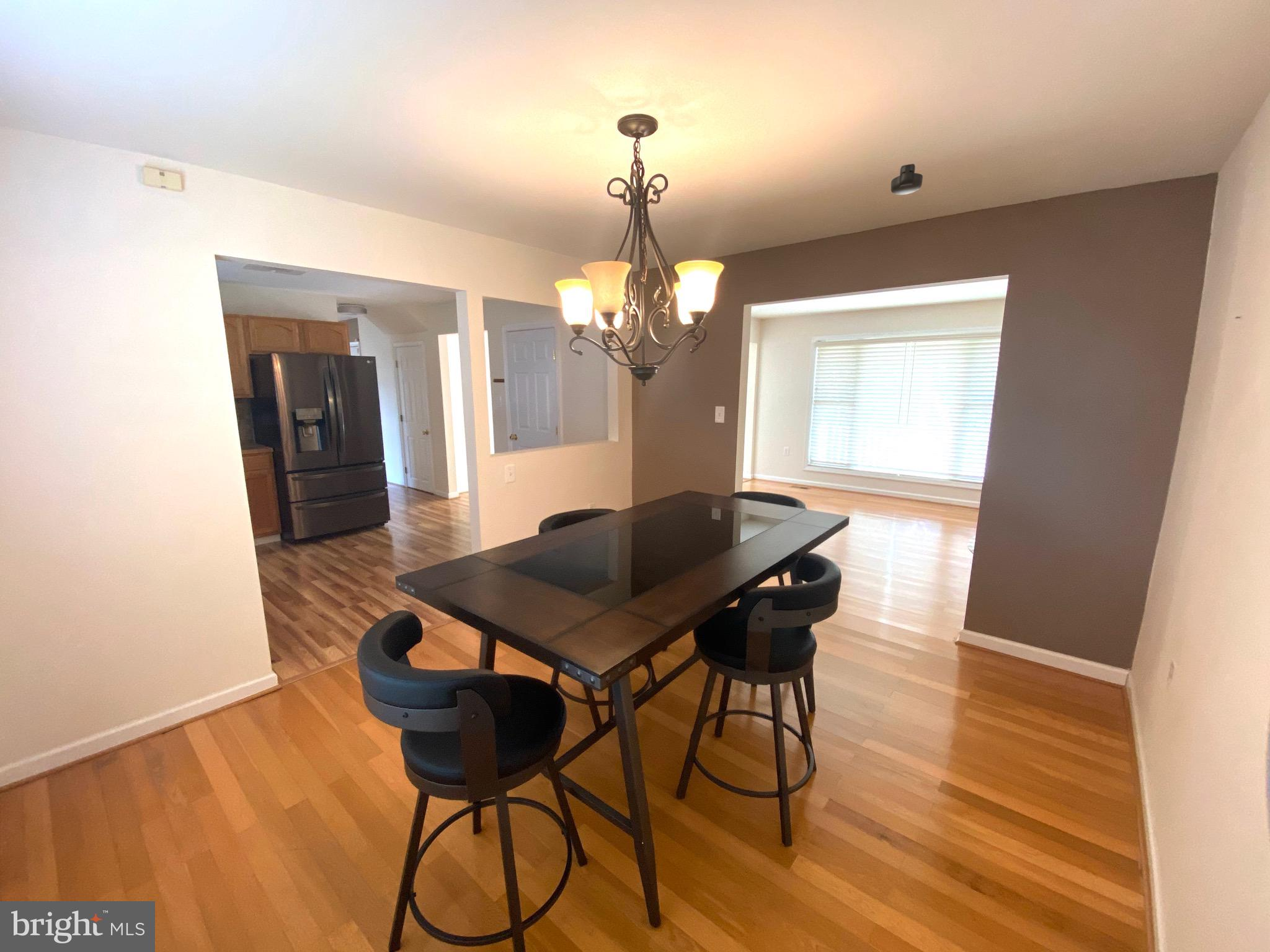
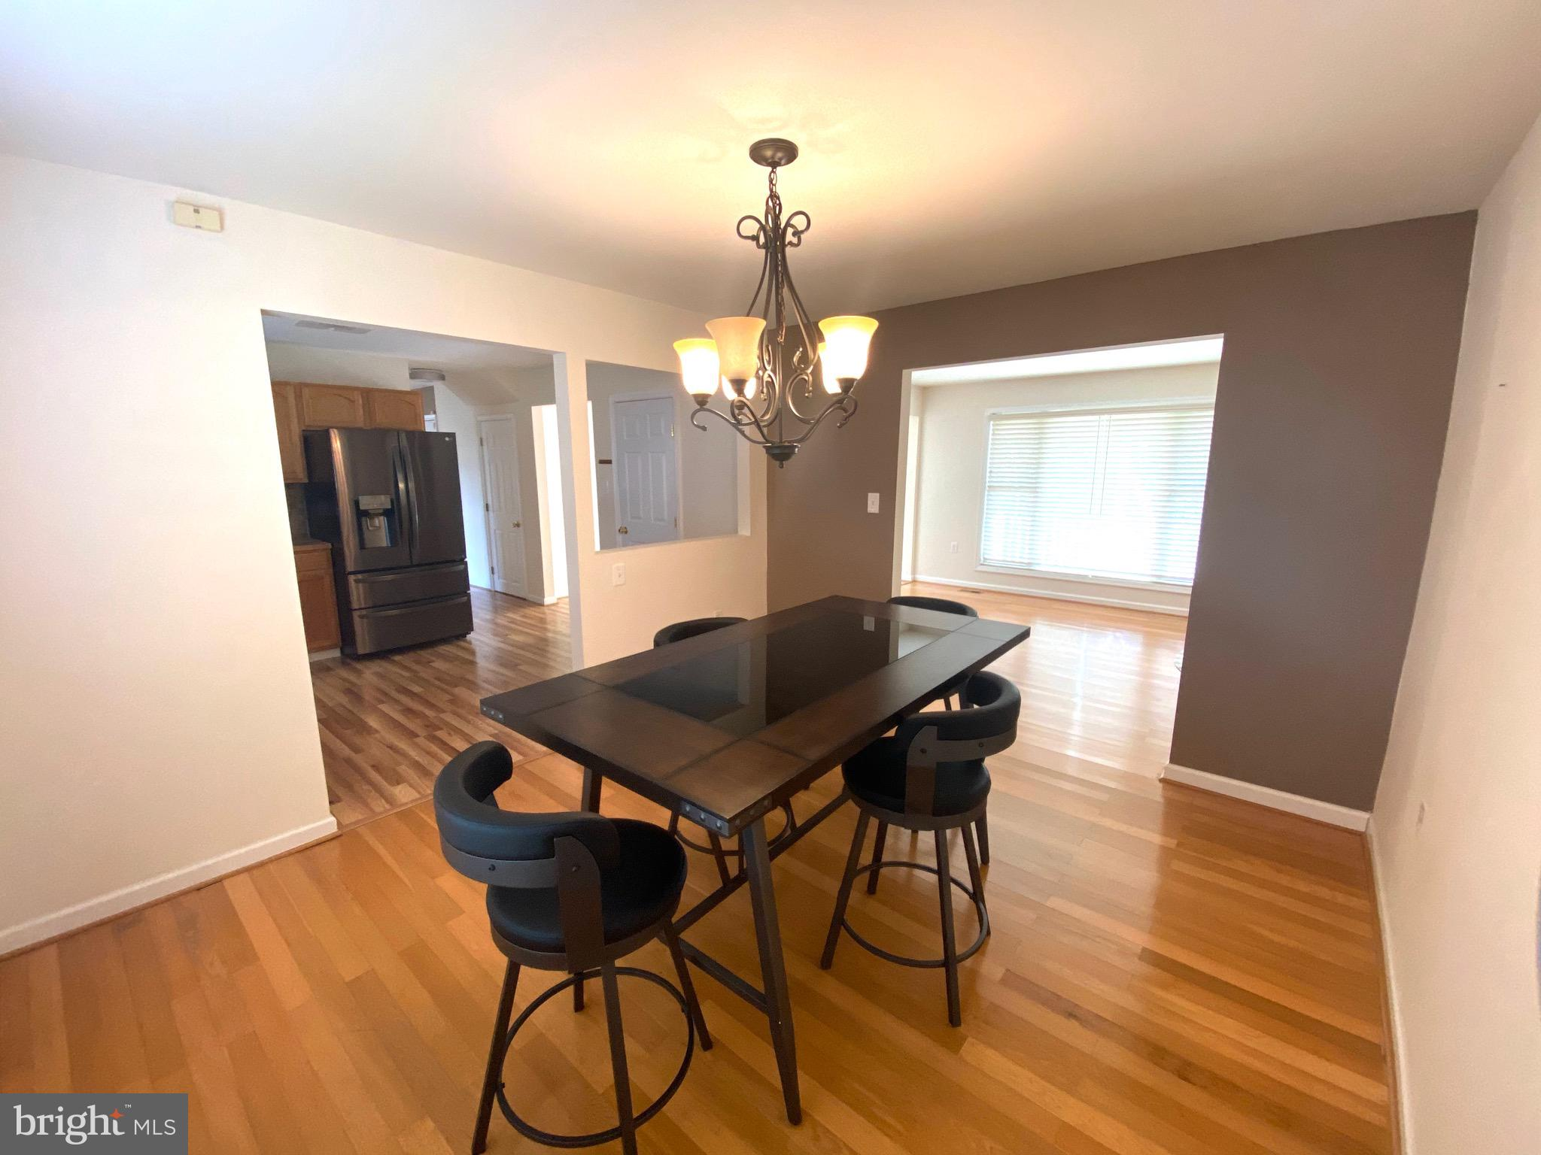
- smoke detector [890,163,923,195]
